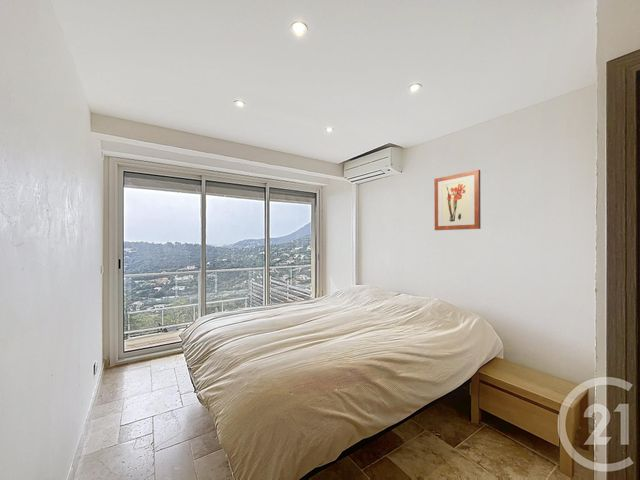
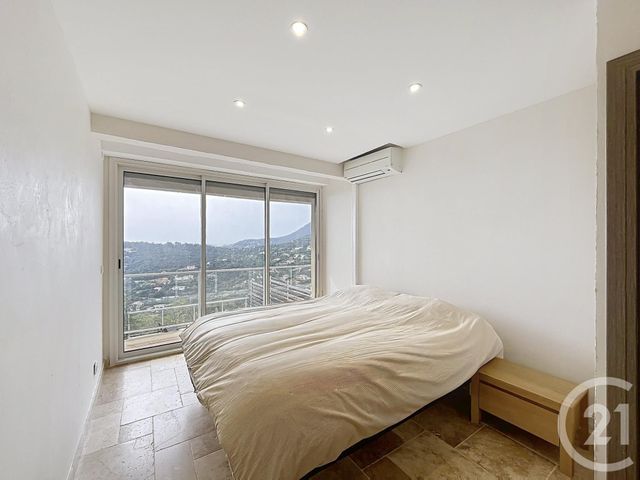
- wall art [433,169,482,231]
